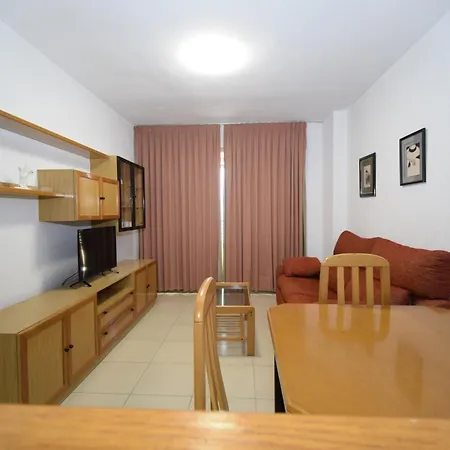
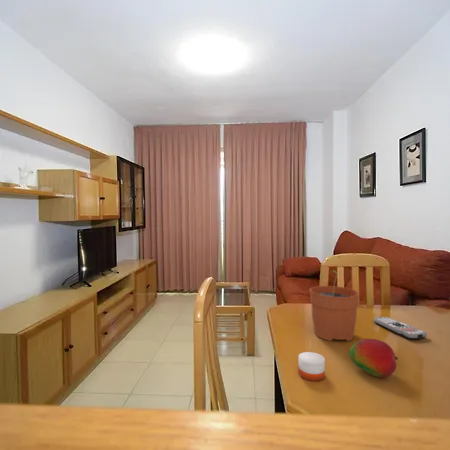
+ candle [298,351,326,382]
+ fruit [348,338,399,378]
+ plant pot [309,270,360,342]
+ remote control [373,316,428,340]
